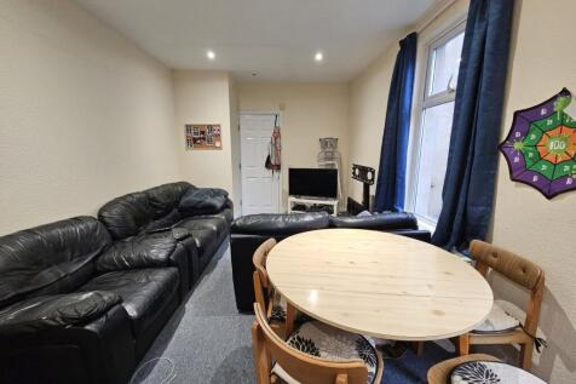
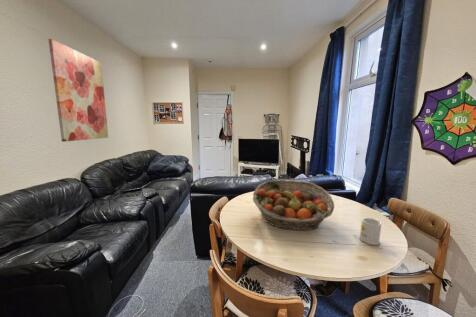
+ mug [358,217,382,246]
+ wall art [47,38,109,143]
+ fruit basket [252,179,335,231]
